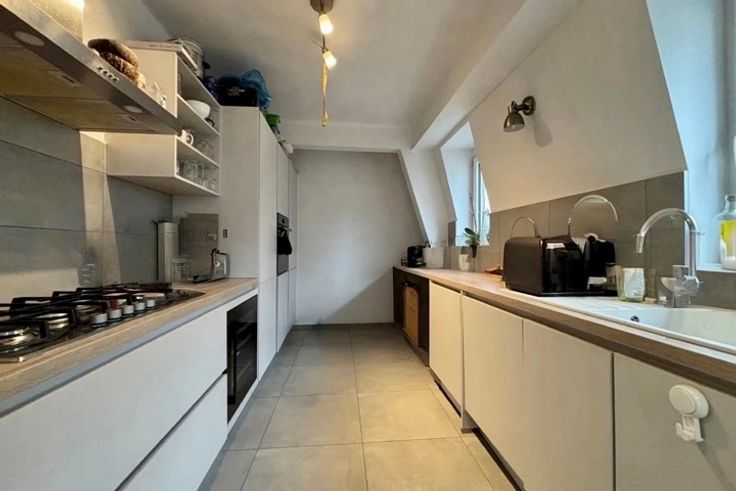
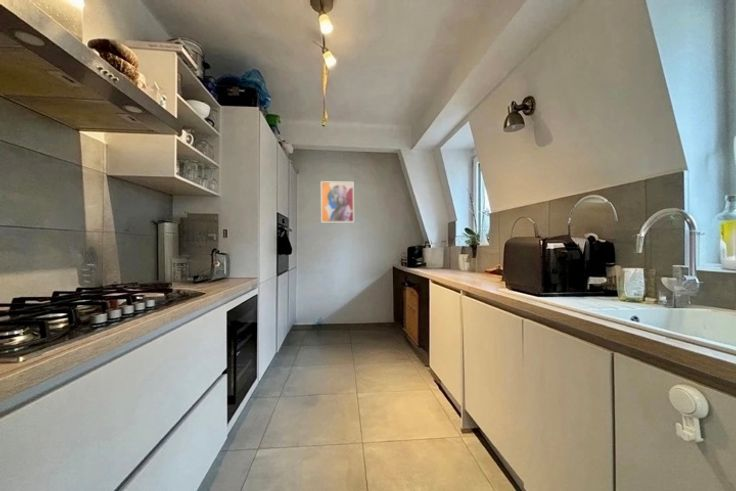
+ wall art [320,180,355,223]
